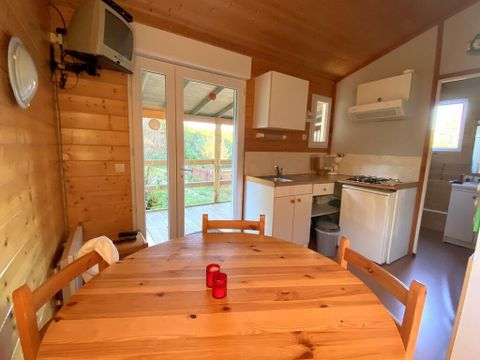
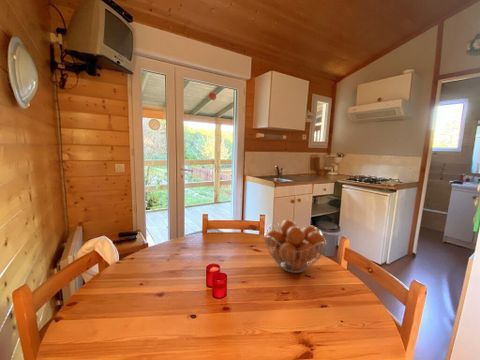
+ fruit basket [263,218,327,274]
